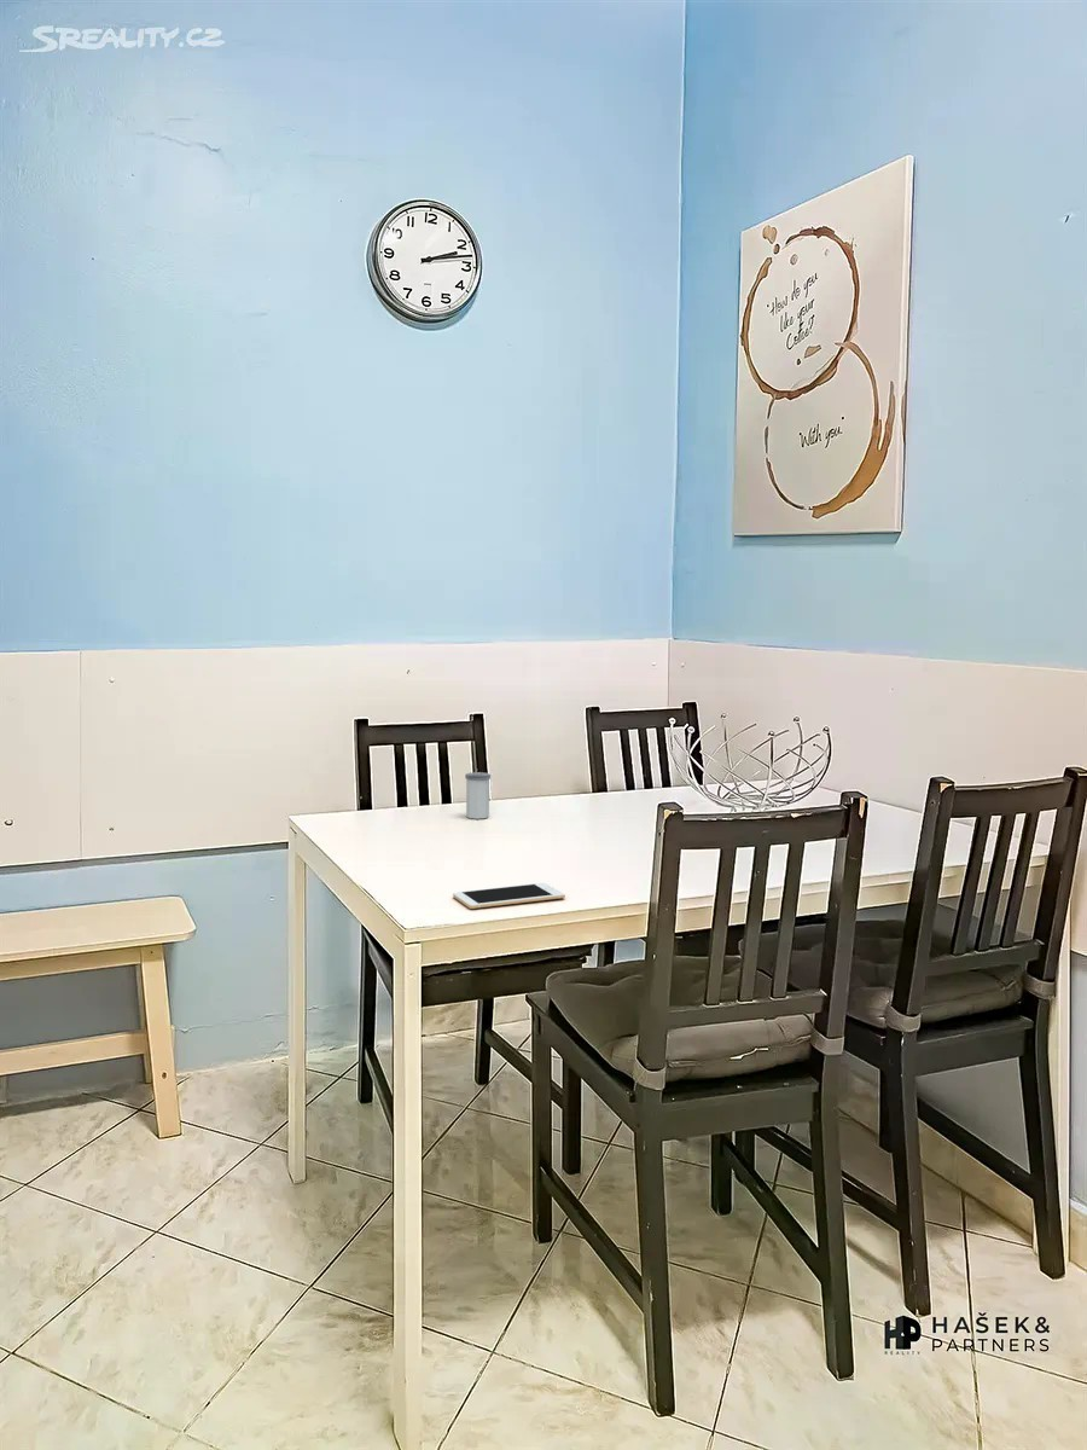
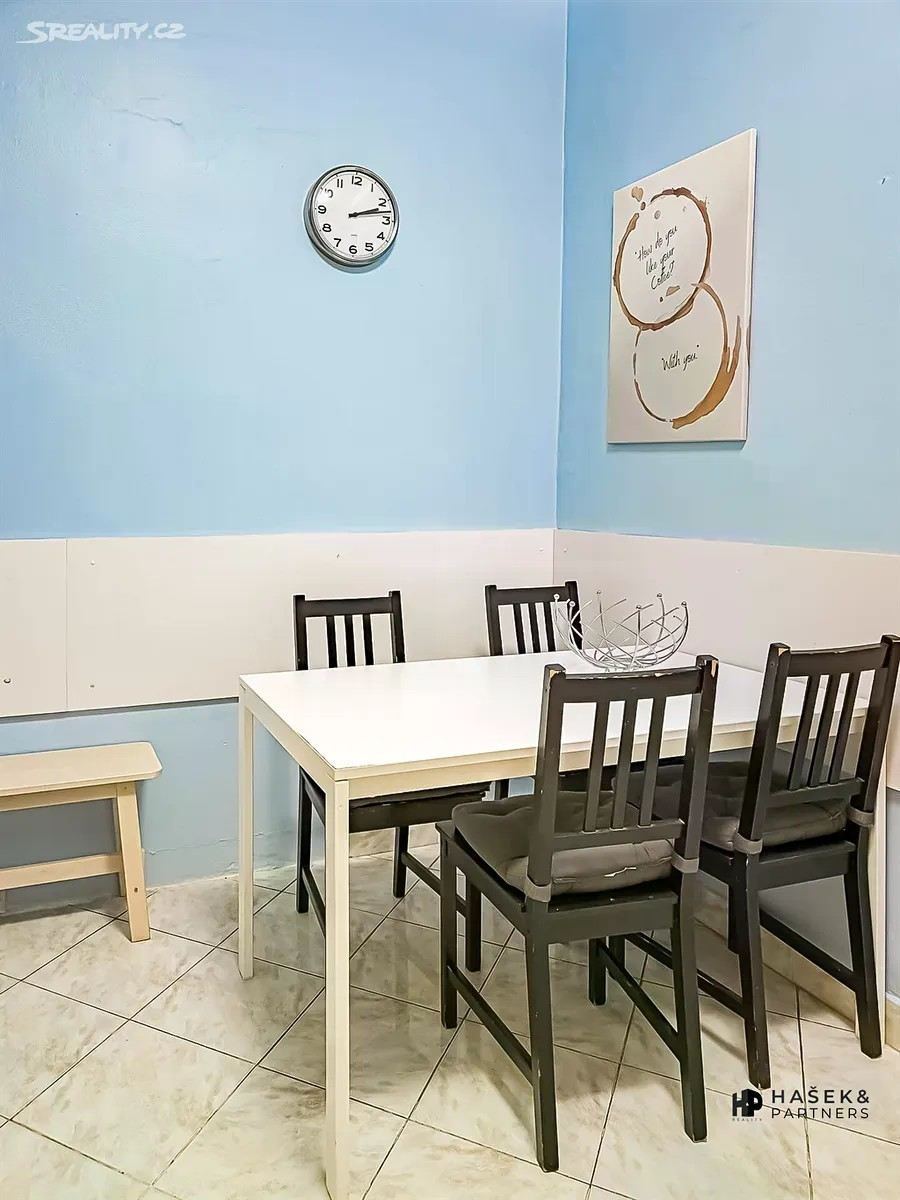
- salt shaker [464,771,492,820]
- cell phone [452,882,566,910]
